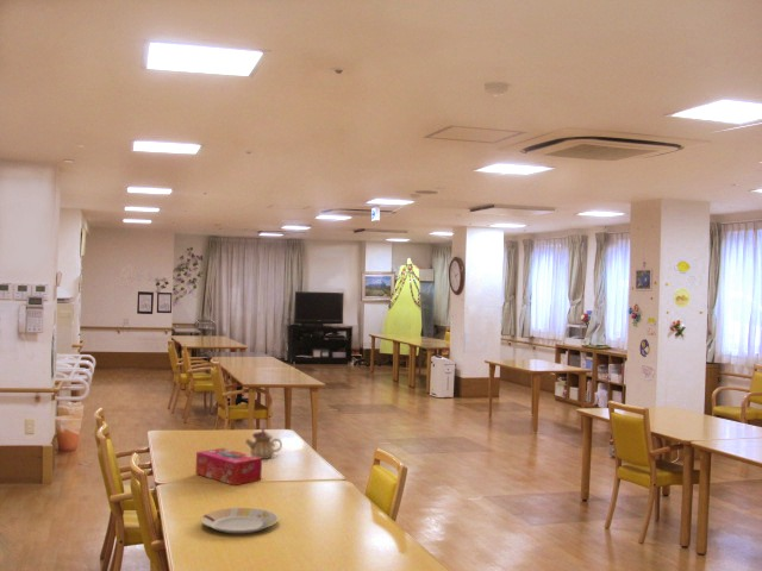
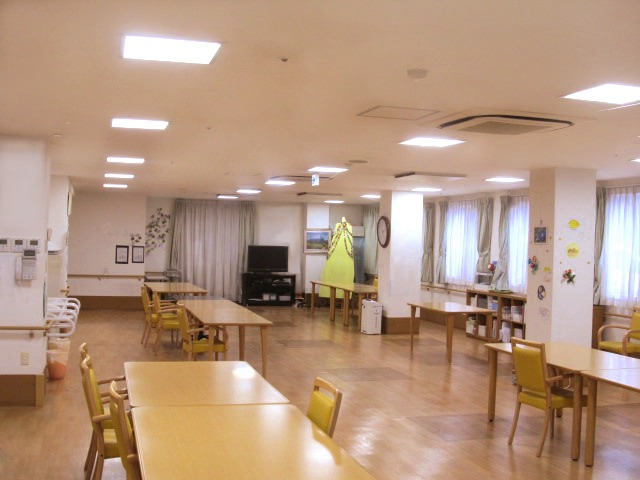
- plate [200,507,280,534]
- teapot [245,427,283,460]
- tissue box [194,447,263,487]
